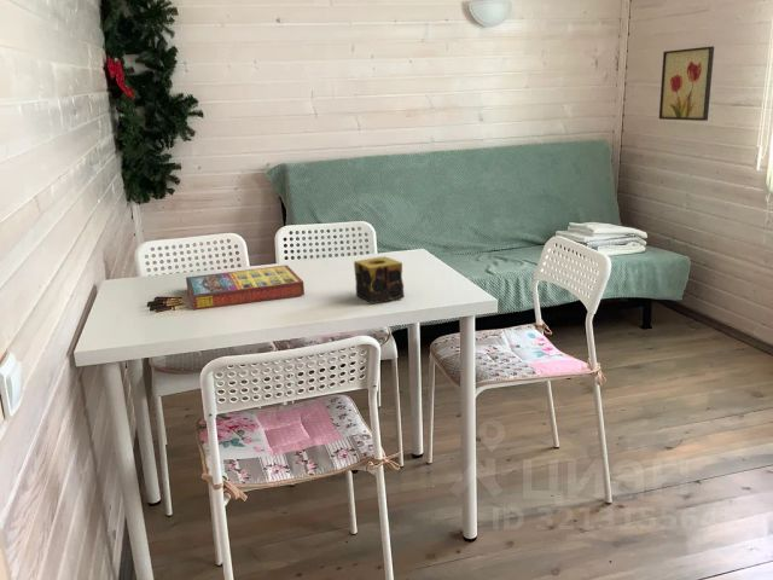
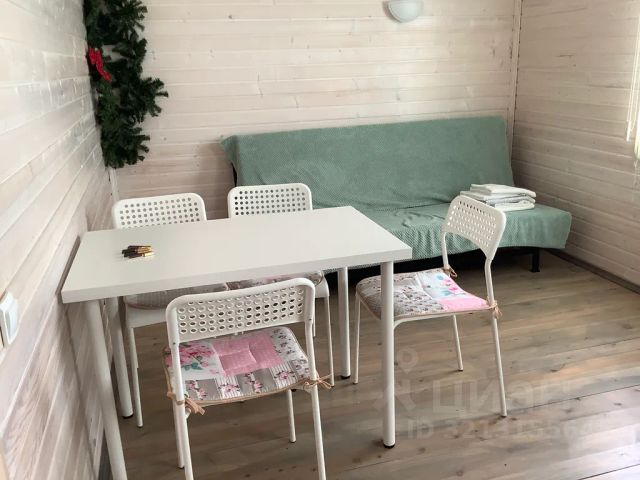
- game compilation box [185,265,306,311]
- wall art [658,45,715,122]
- candle [353,255,406,304]
